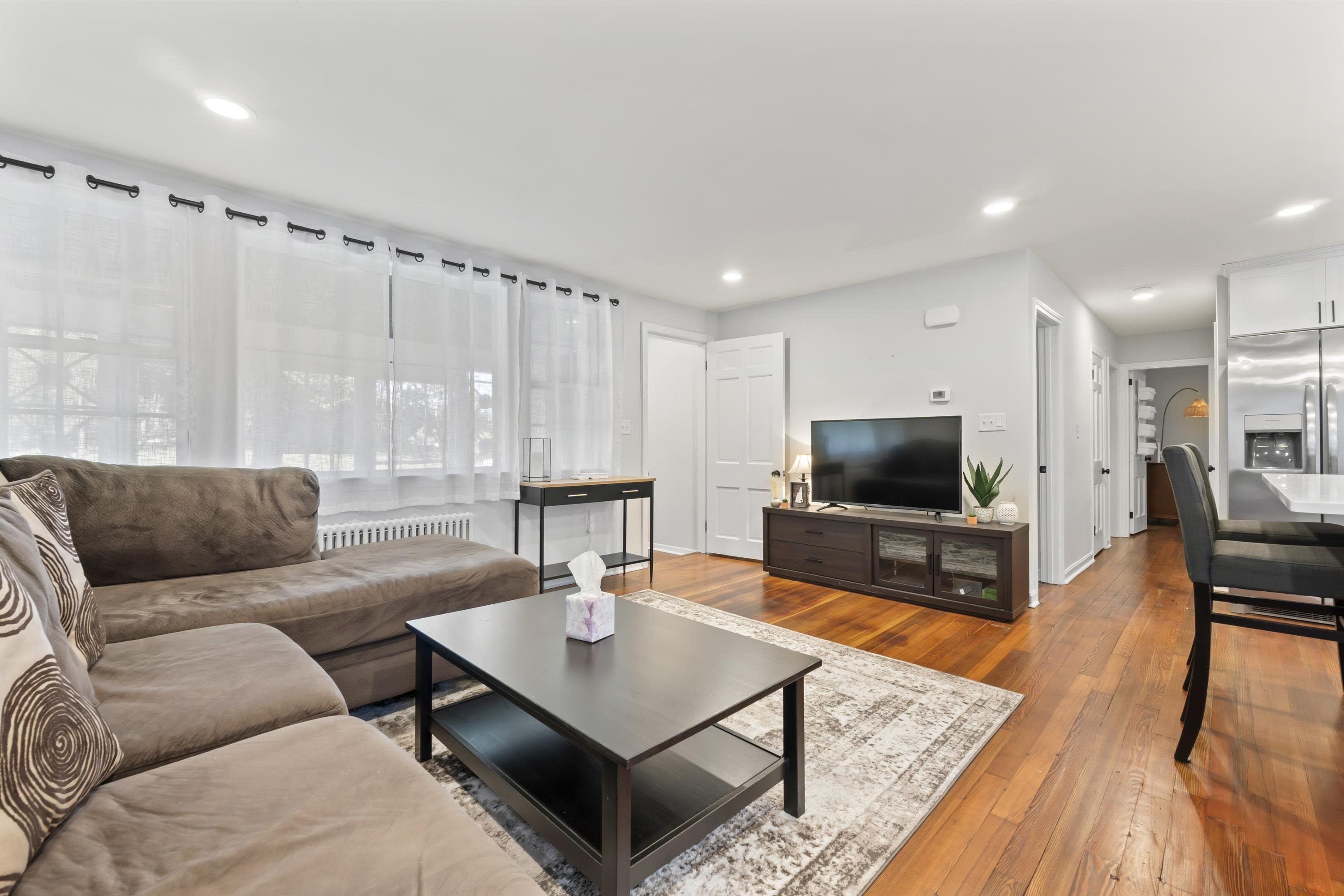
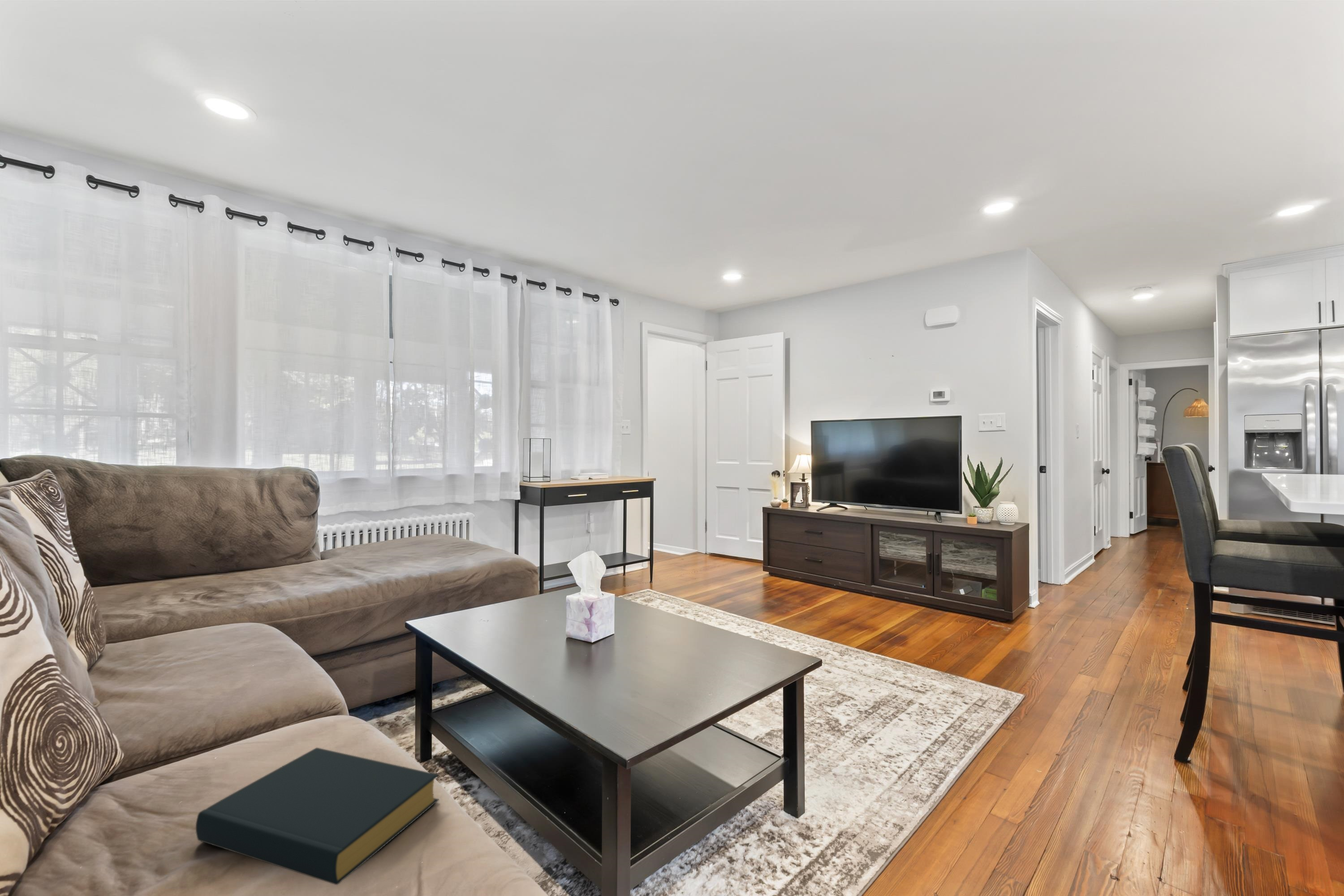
+ hardback book [195,747,439,885]
